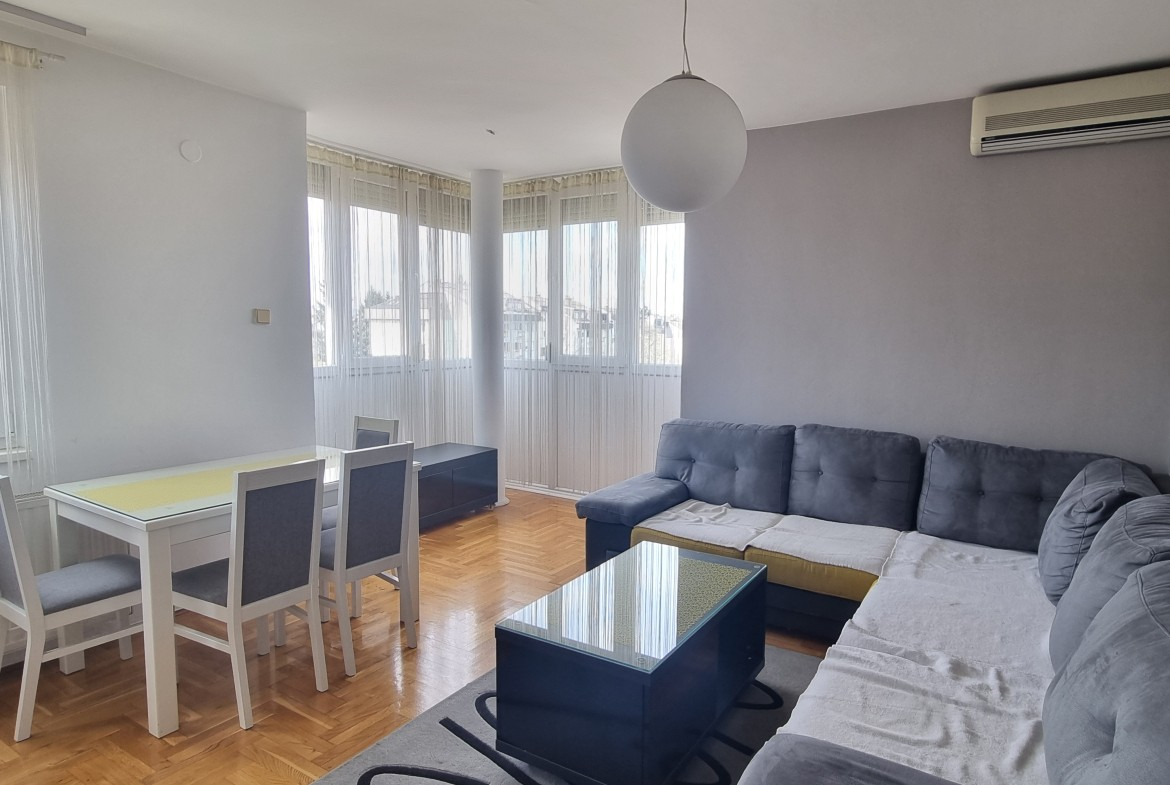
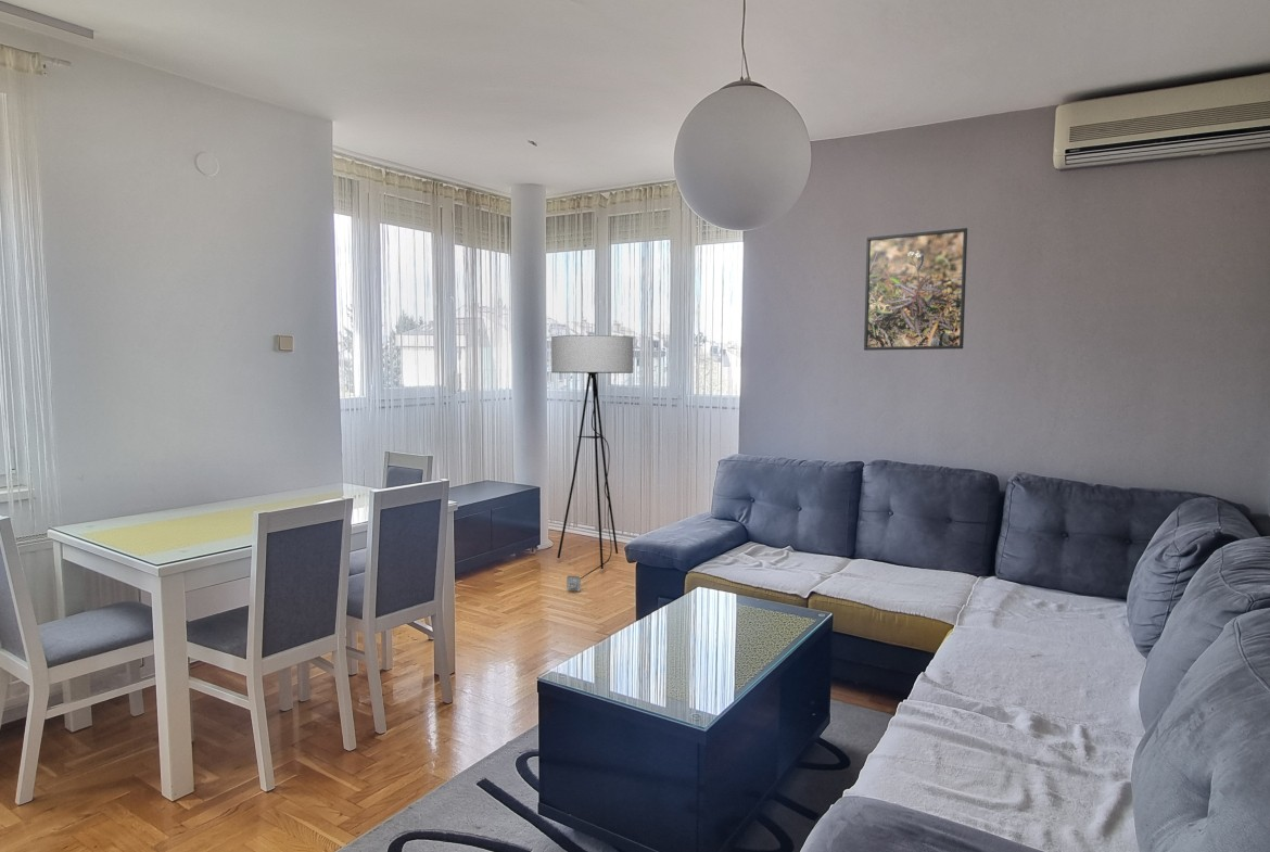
+ floor lamp [550,334,634,592]
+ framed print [863,227,968,352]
